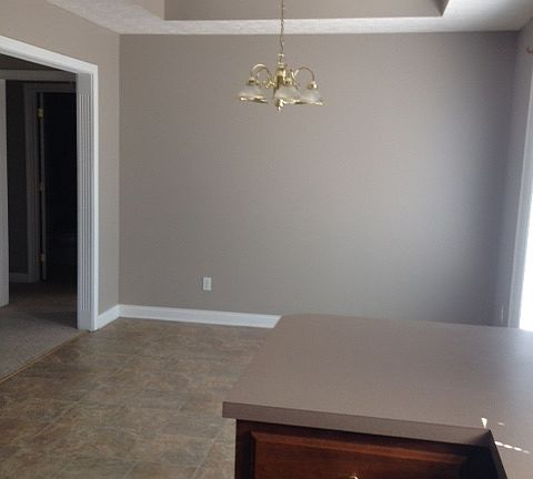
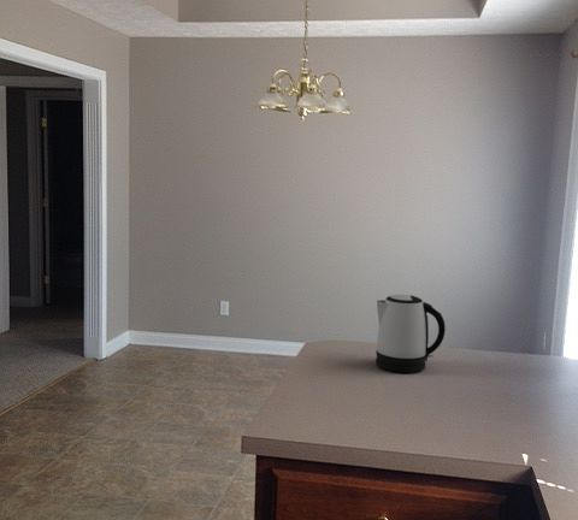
+ kettle [374,294,447,373]
